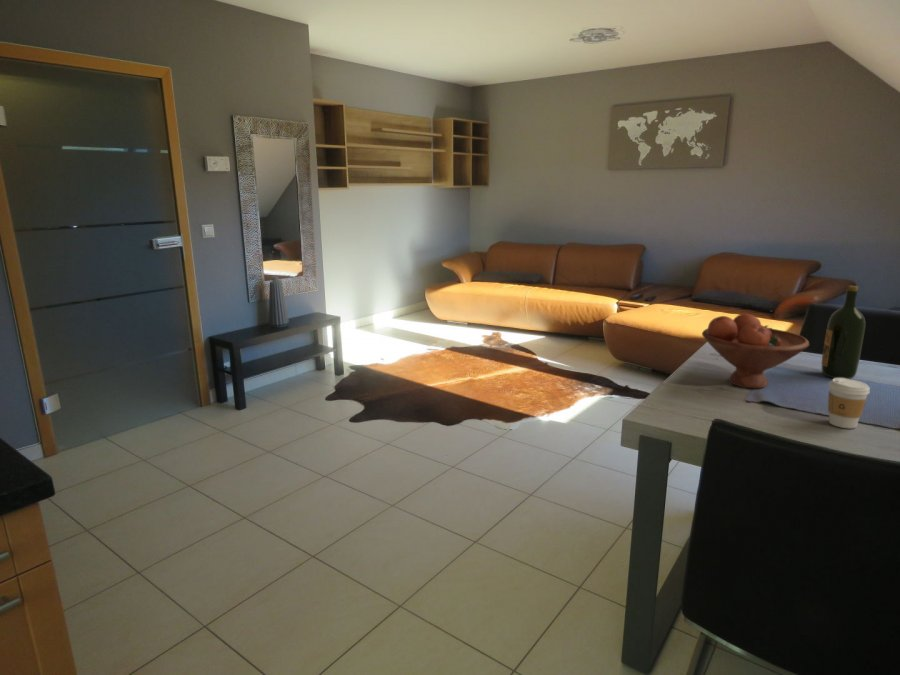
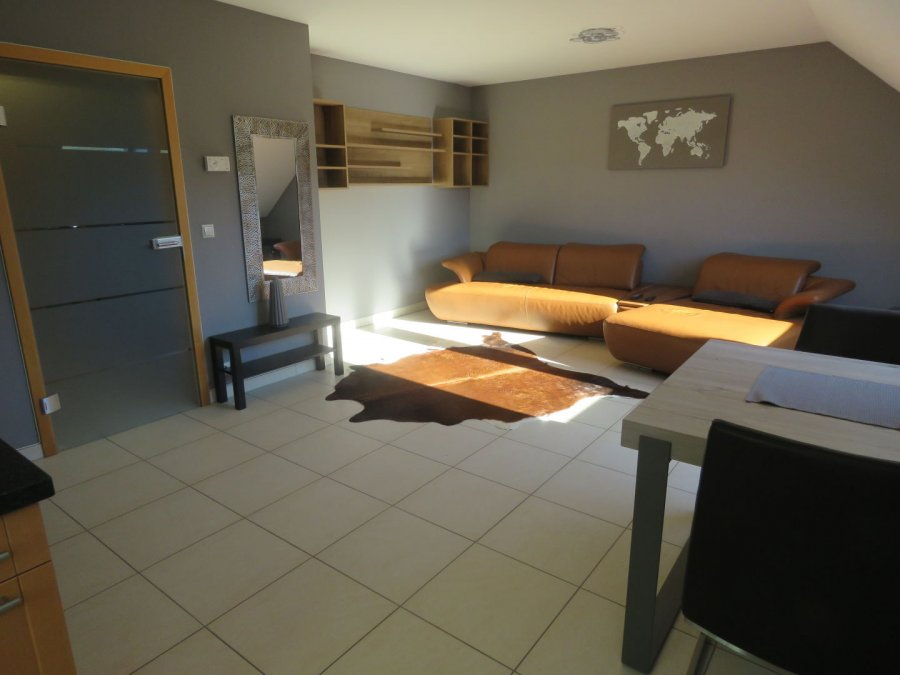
- wine bottle [820,285,866,379]
- coffee cup [827,378,871,429]
- fruit bowl [701,313,810,389]
